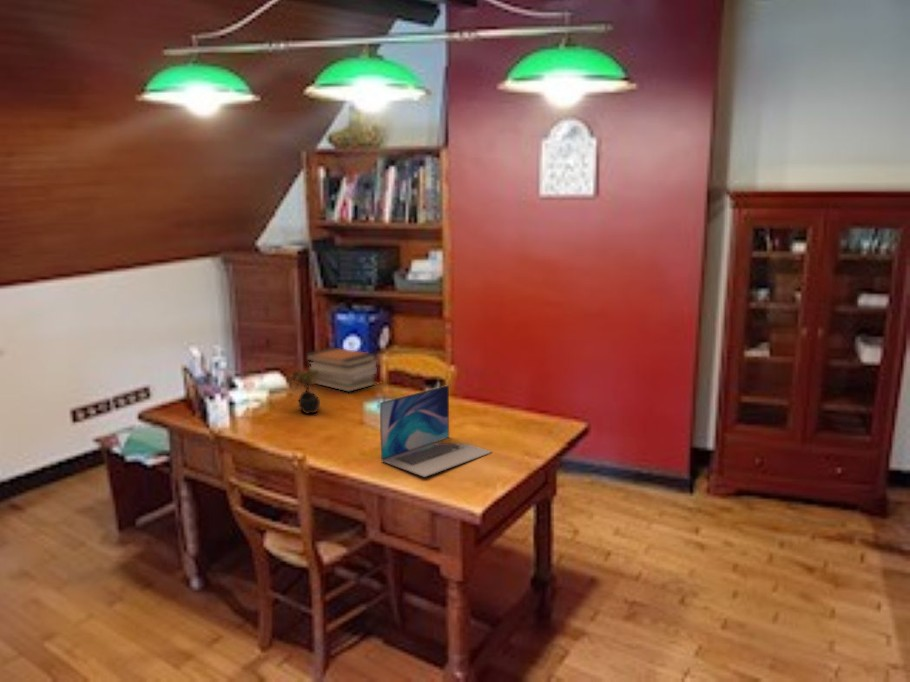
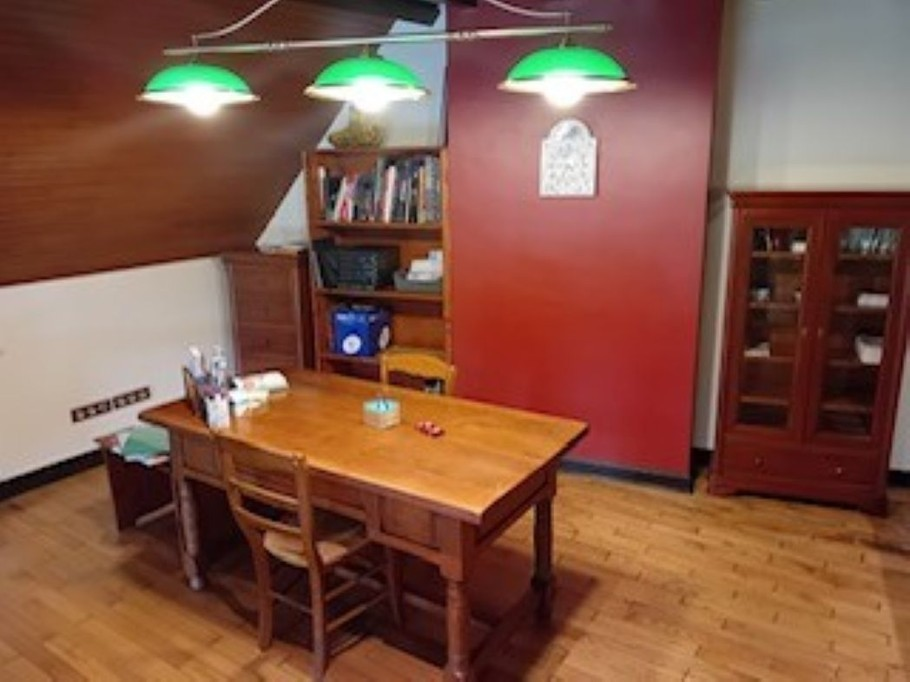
- book stack [304,346,378,393]
- laptop [379,384,493,478]
- succulent plant [287,368,321,415]
